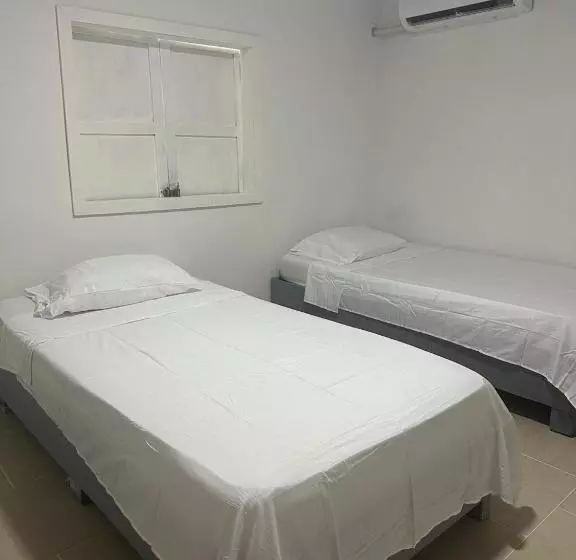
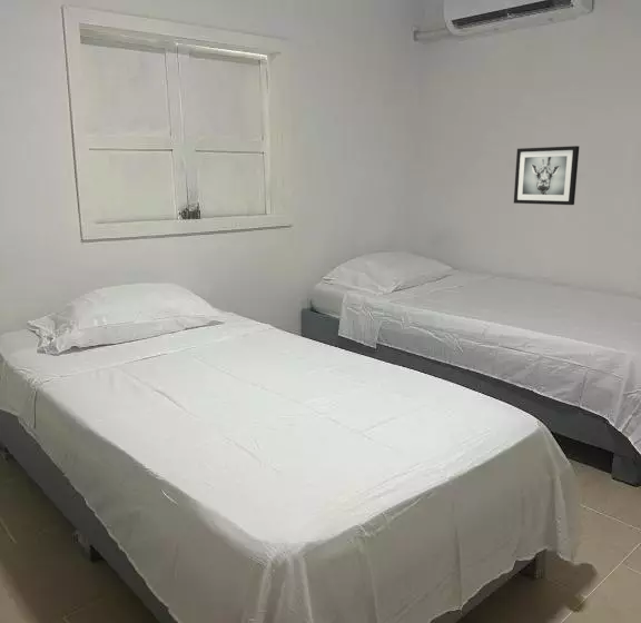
+ wall art [513,145,580,206]
